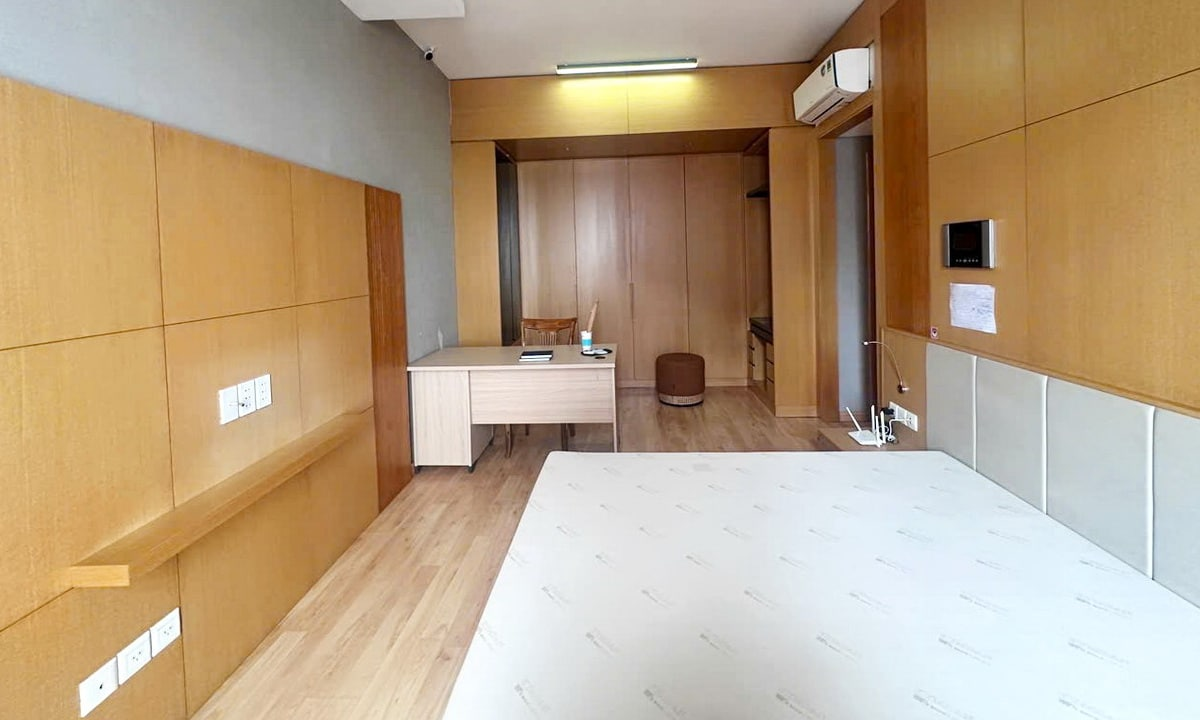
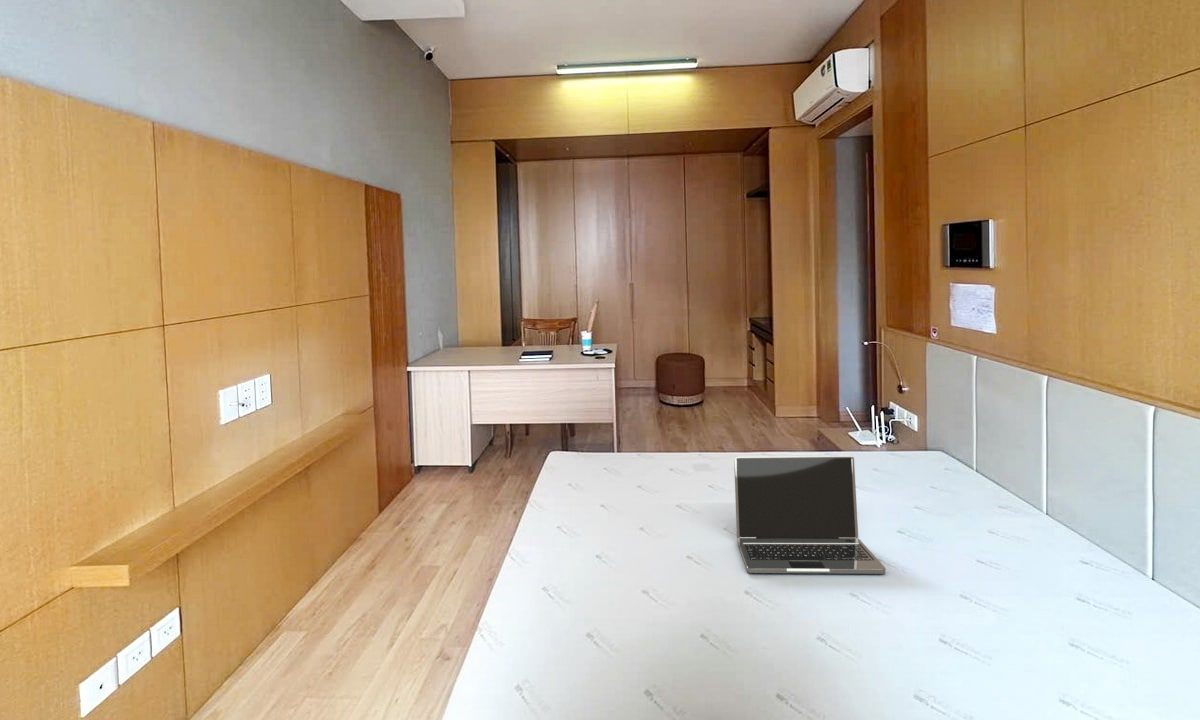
+ laptop [733,454,887,575]
